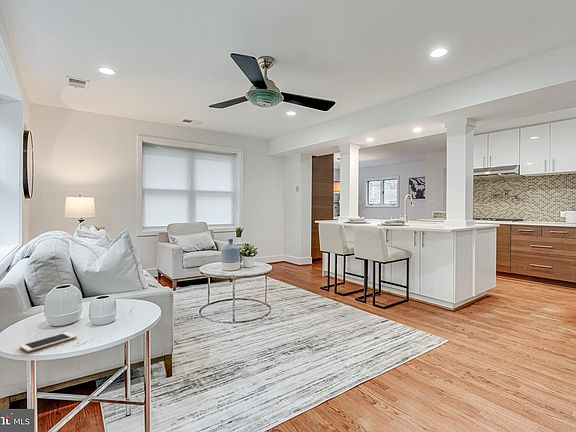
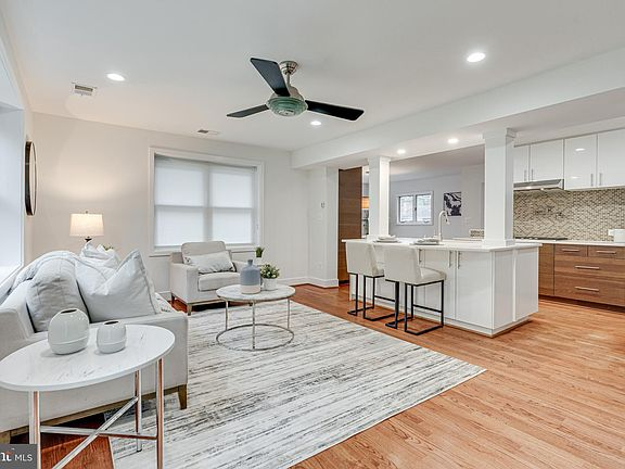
- cell phone [19,331,78,353]
